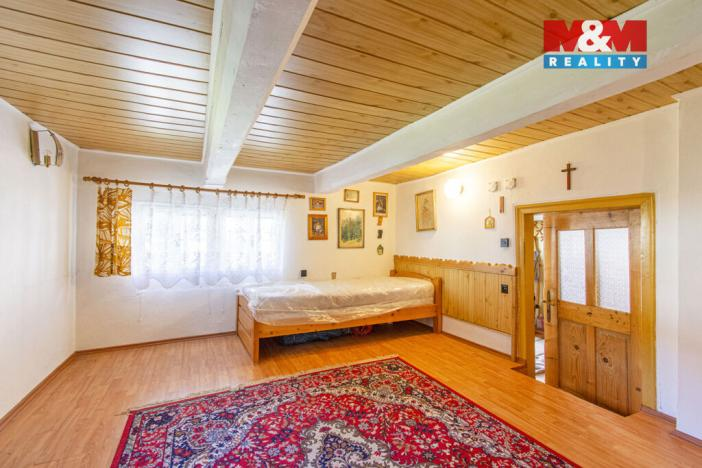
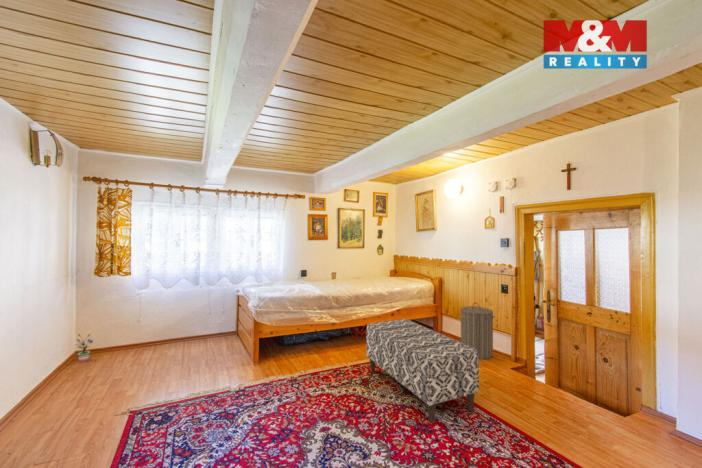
+ laundry hamper [460,302,495,360]
+ bench [365,318,480,424]
+ potted plant [74,333,95,363]
